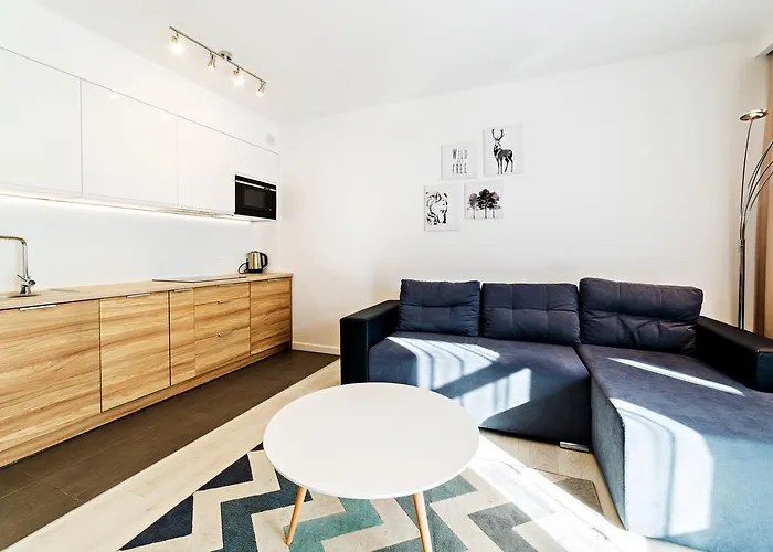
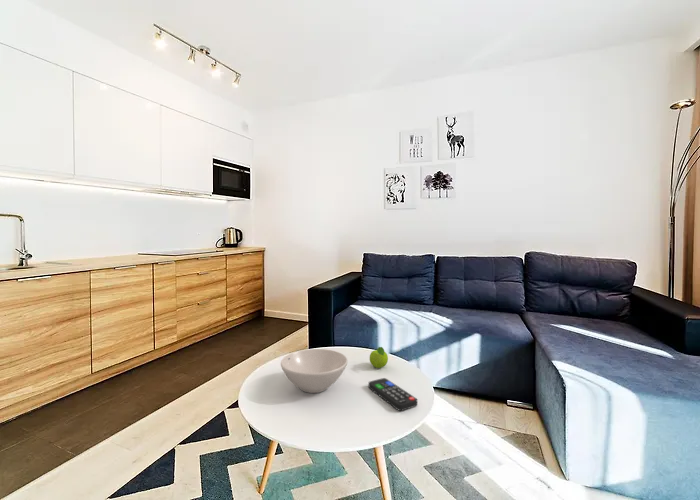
+ remote control [367,377,418,412]
+ bowl [280,348,349,394]
+ fruit [369,346,389,369]
